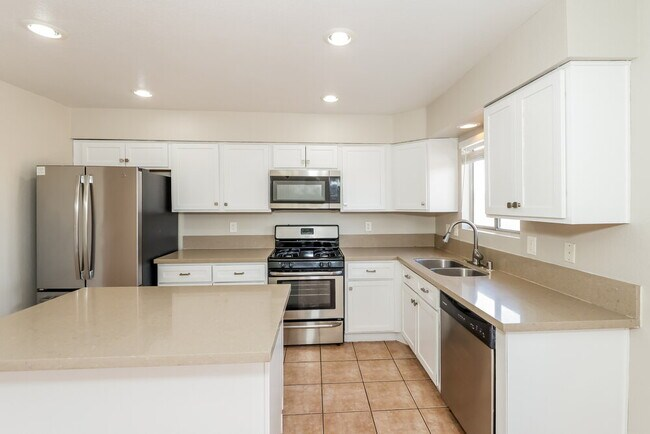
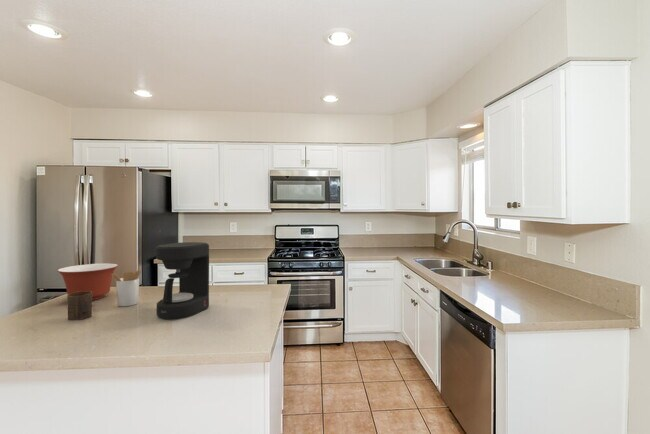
+ mixing bowl [57,263,119,301]
+ utensil holder [111,265,142,307]
+ cup [66,291,93,321]
+ coffee maker [155,241,210,320]
